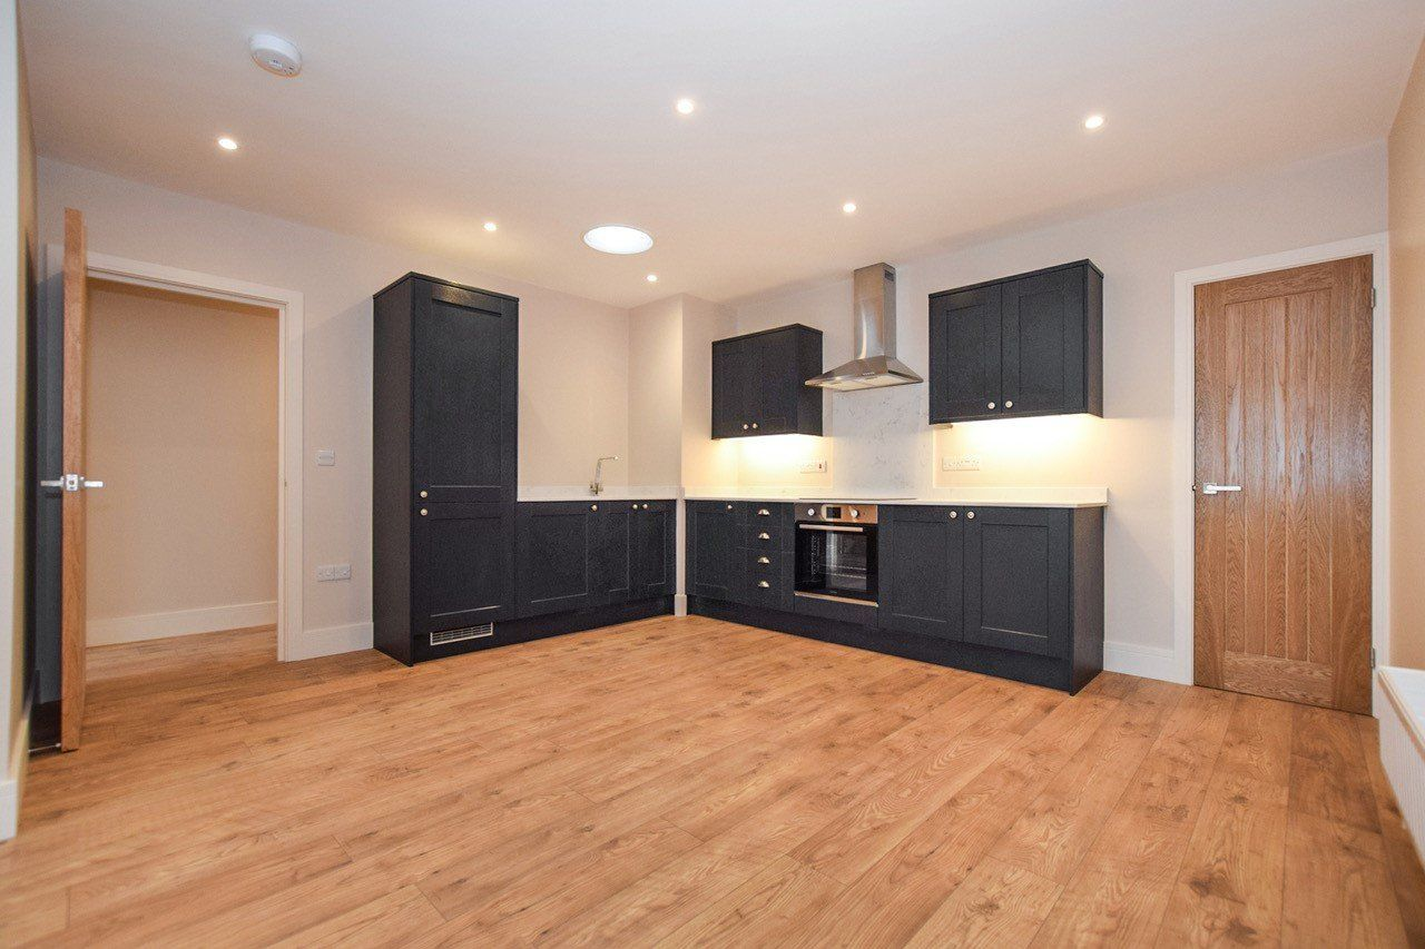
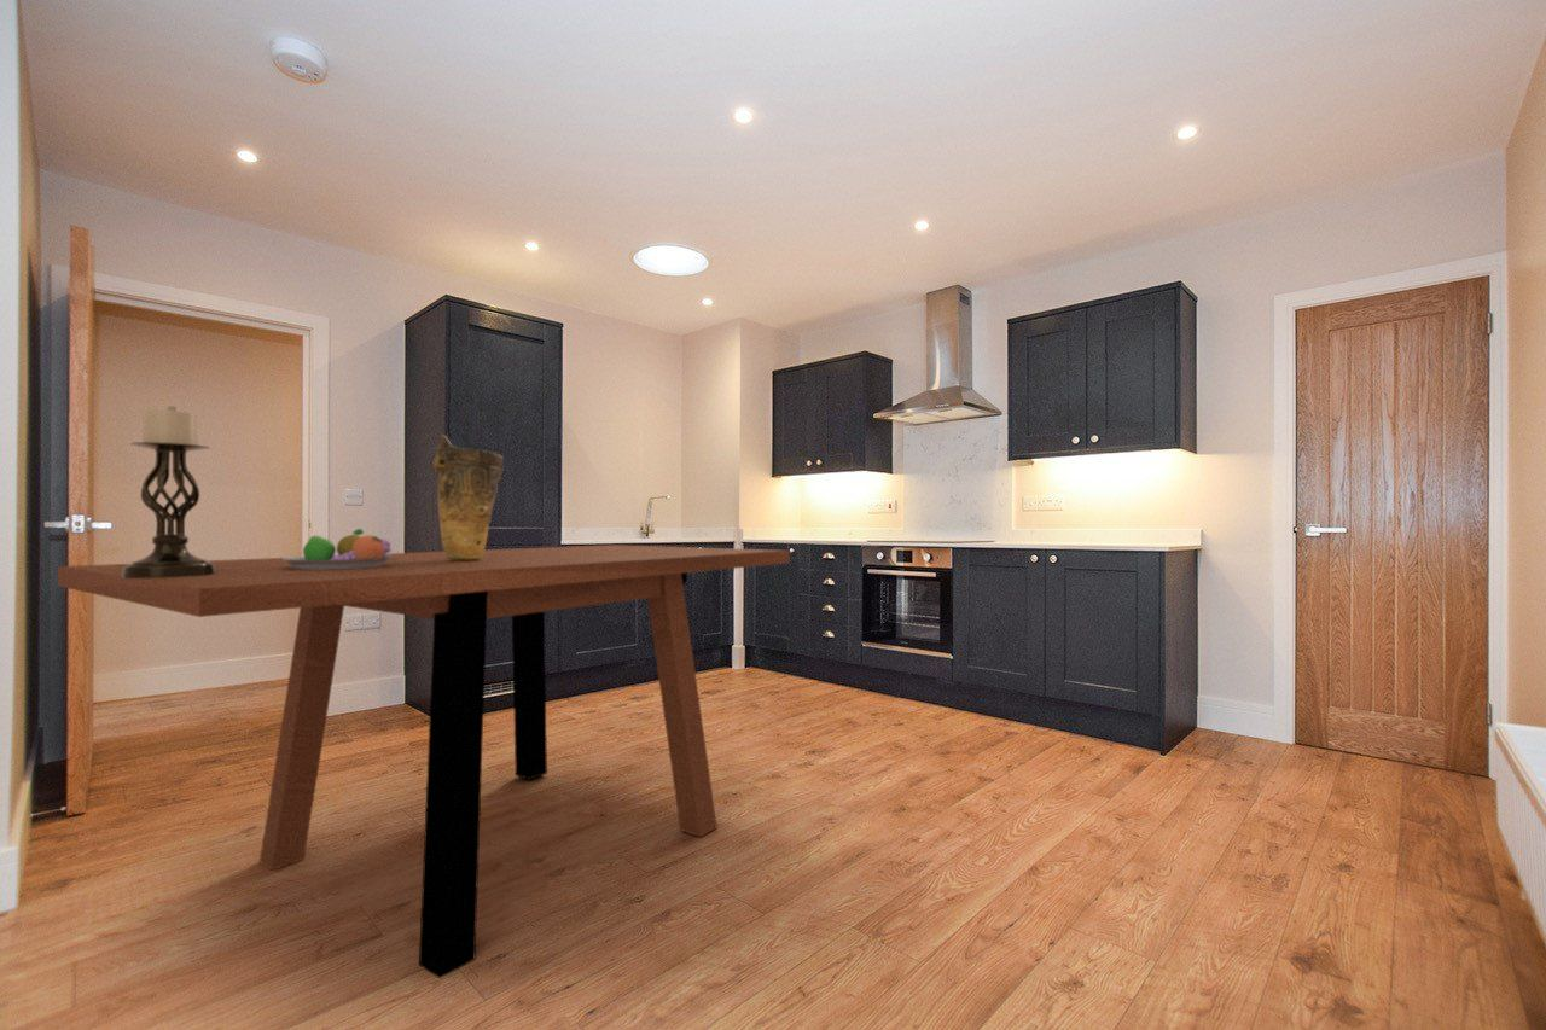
+ vase [432,433,505,560]
+ dining table [57,543,791,979]
+ fruit bowl [283,528,393,570]
+ candle holder [121,405,216,578]
